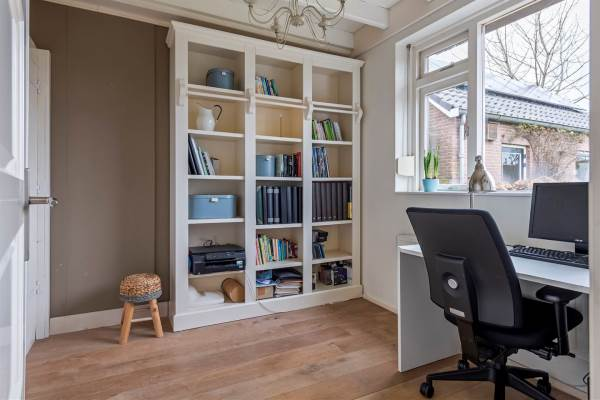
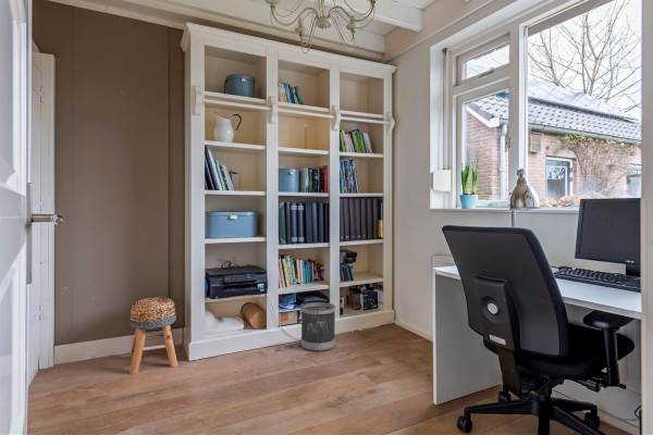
+ wastebasket [300,301,336,352]
